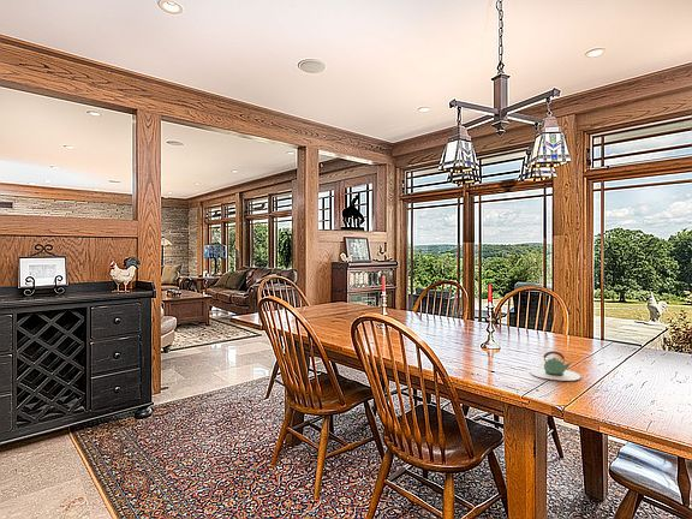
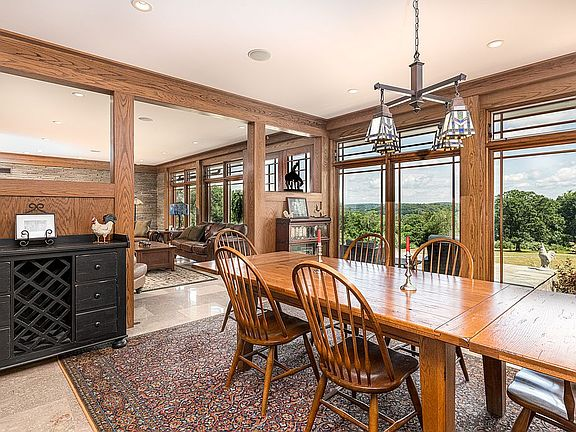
- teapot [529,350,581,382]
